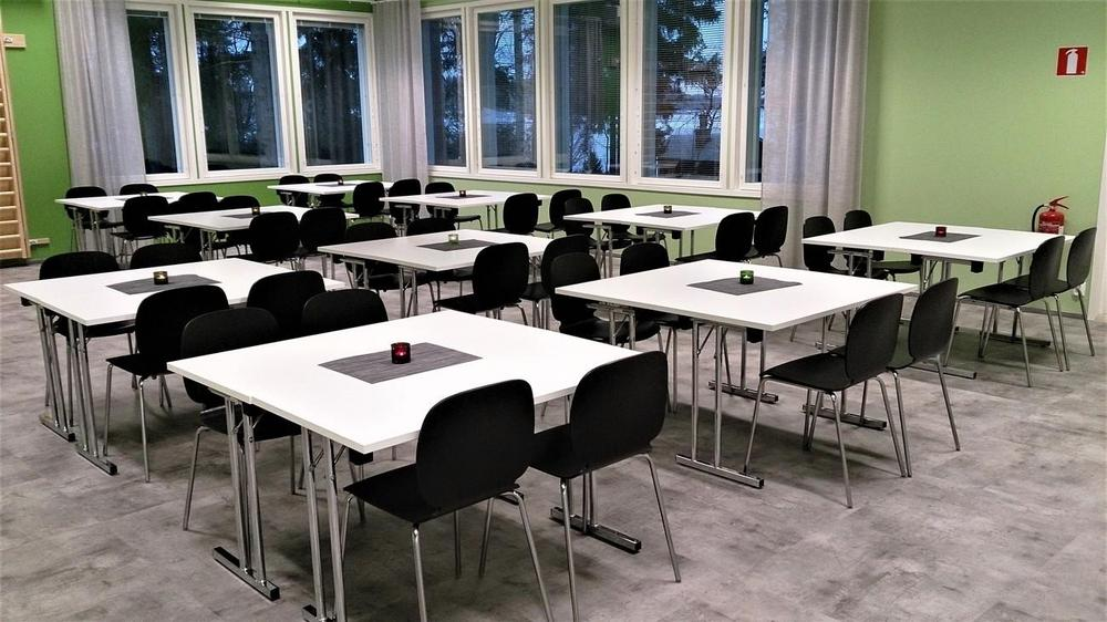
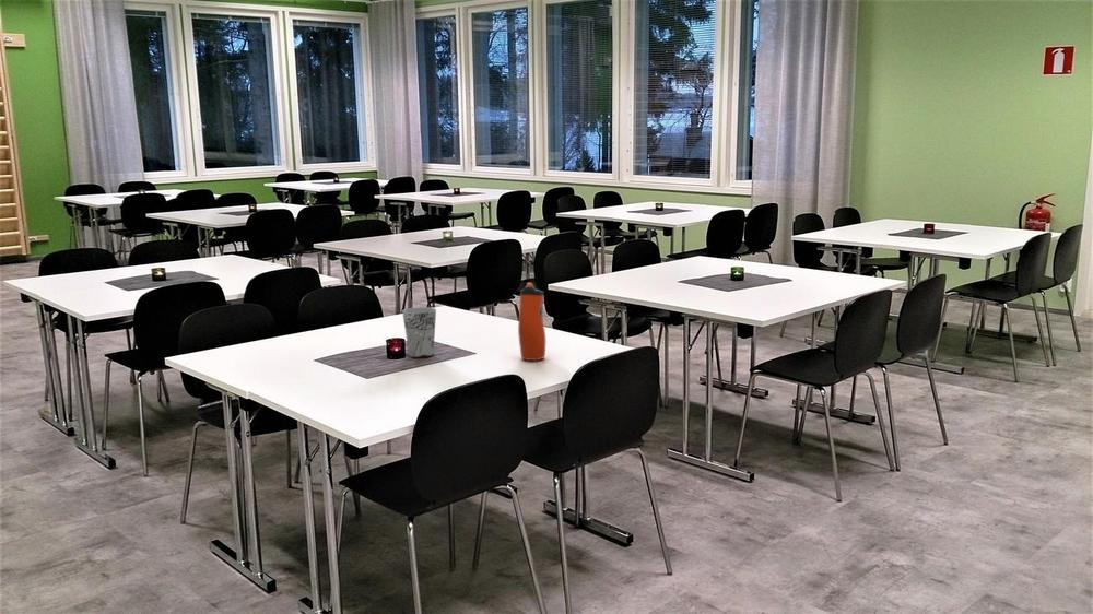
+ cup [401,306,437,358]
+ water bottle [517,282,548,362]
